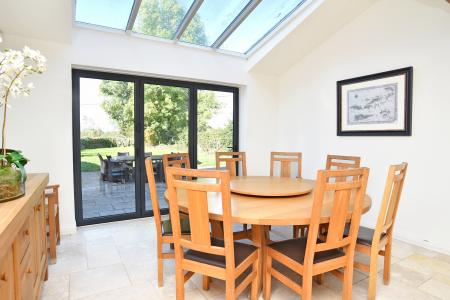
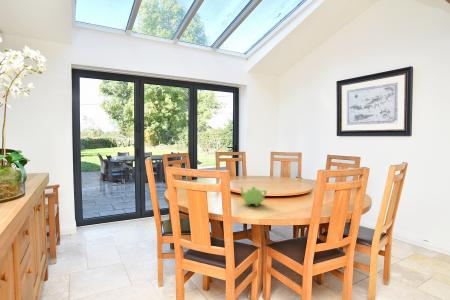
+ teapot [238,186,268,207]
